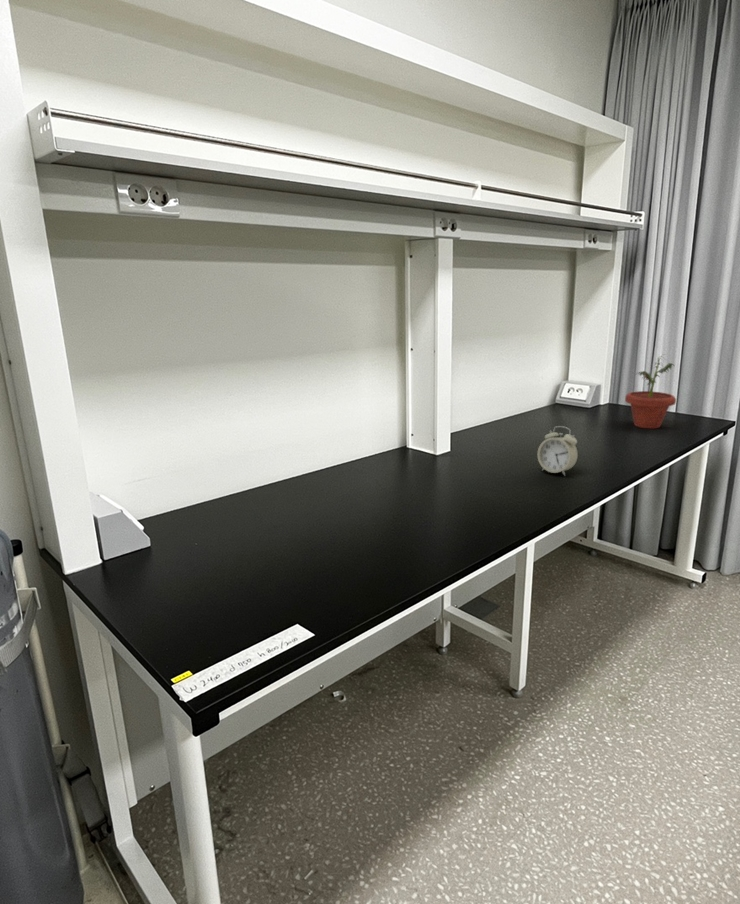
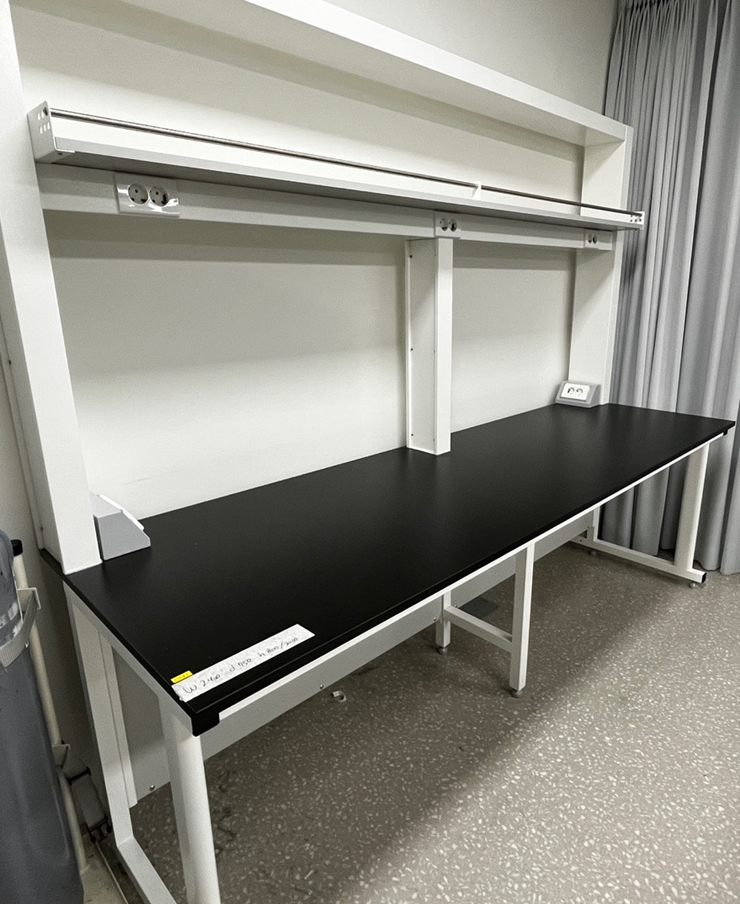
- potted plant [624,353,677,429]
- alarm clock [537,425,579,477]
